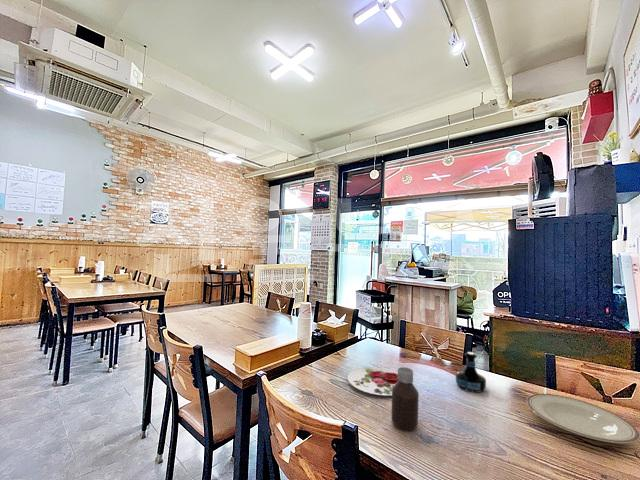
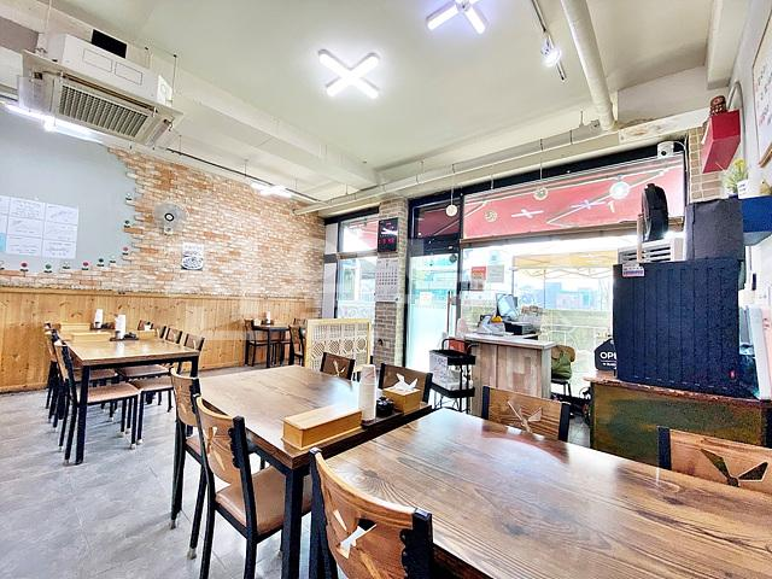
- plate [347,366,398,397]
- bottle [390,366,420,432]
- plate [526,393,640,444]
- tequila bottle [455,351,487,394]
